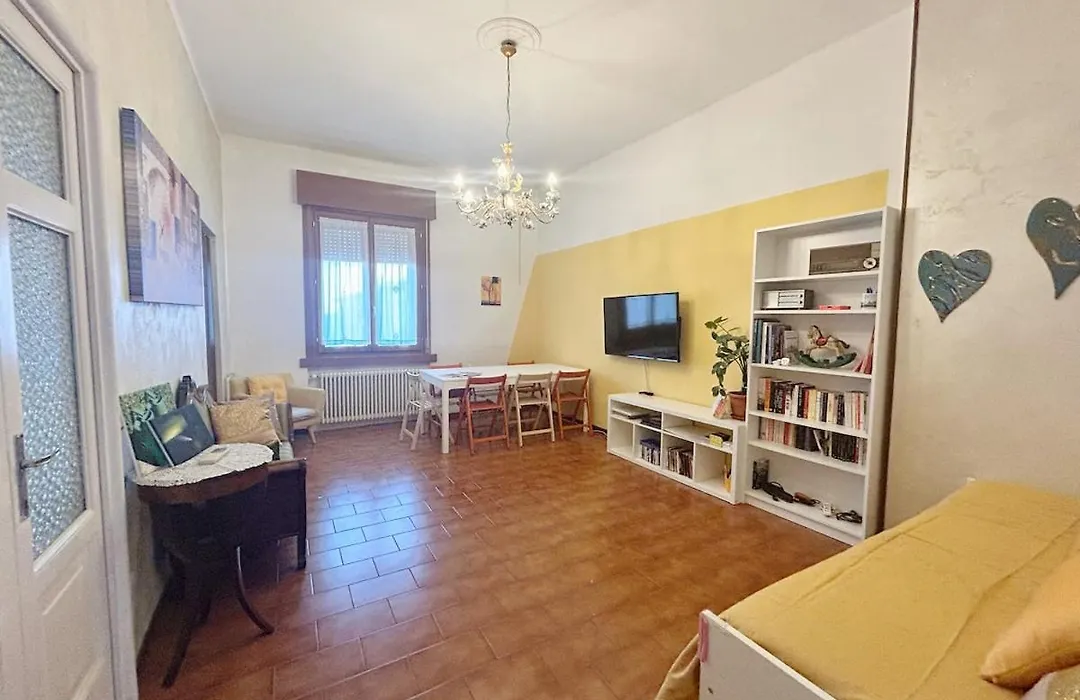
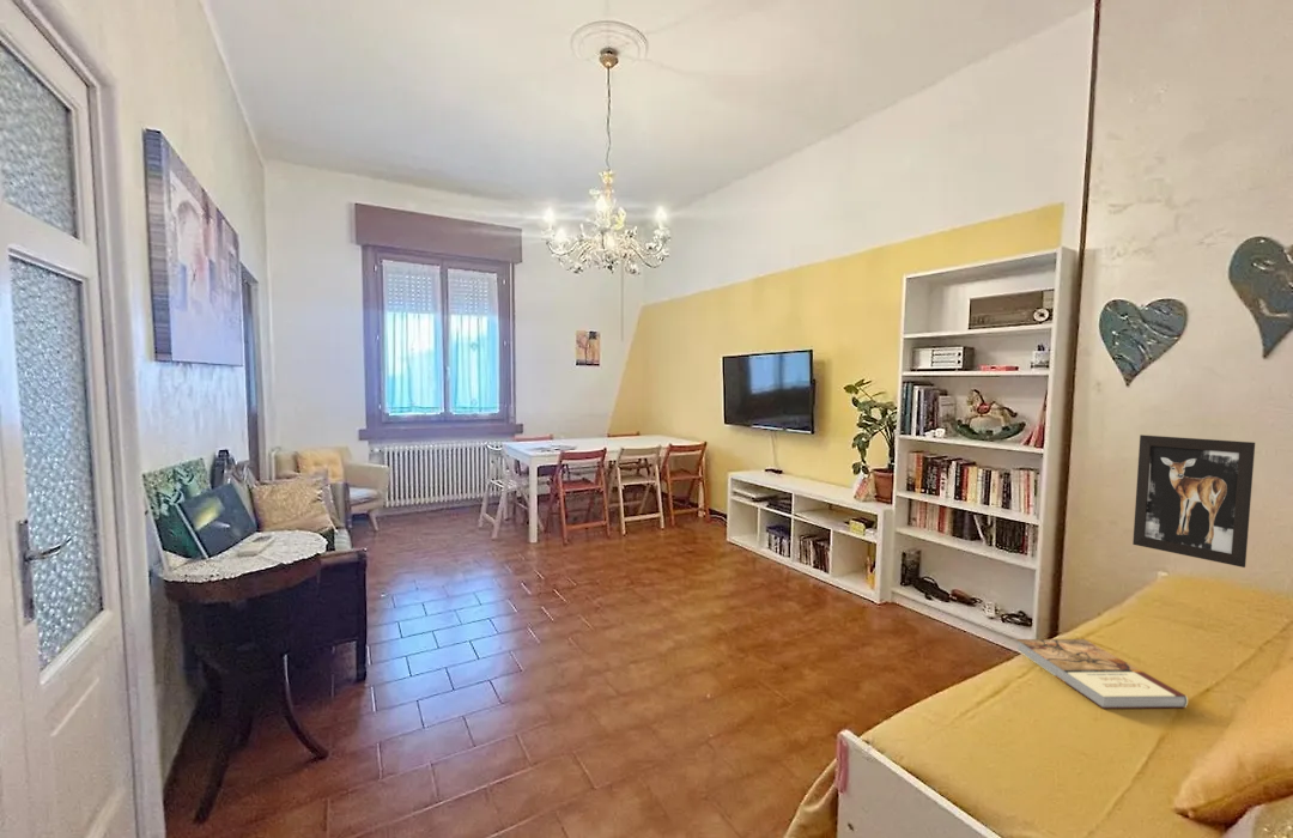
+ book [1015,638,1189,710]
+ wall art [1131,433,1256,569]
